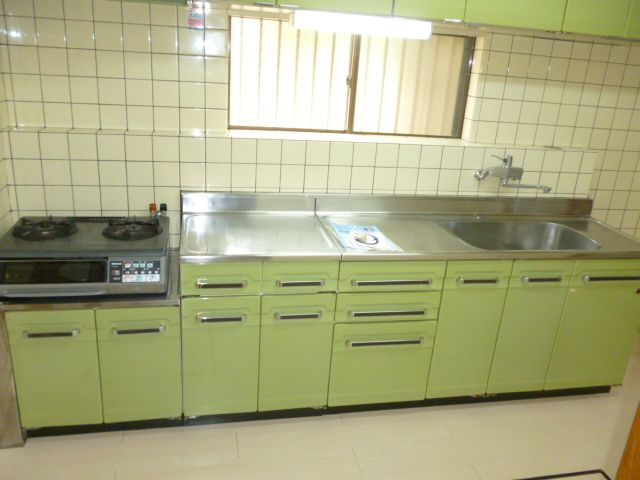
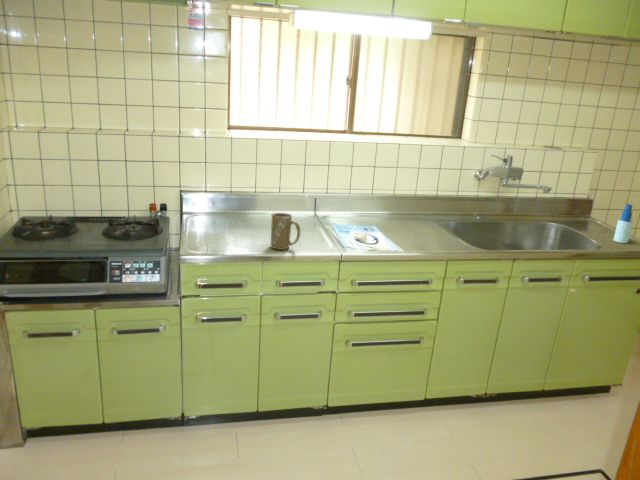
+ spray bottle [612,203,634,244]
+ mug [270,212,301,251]
